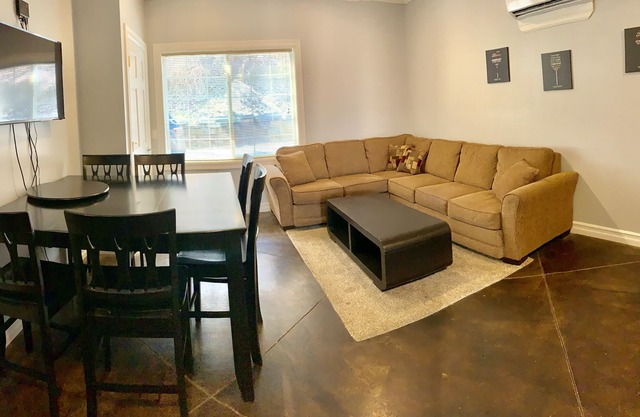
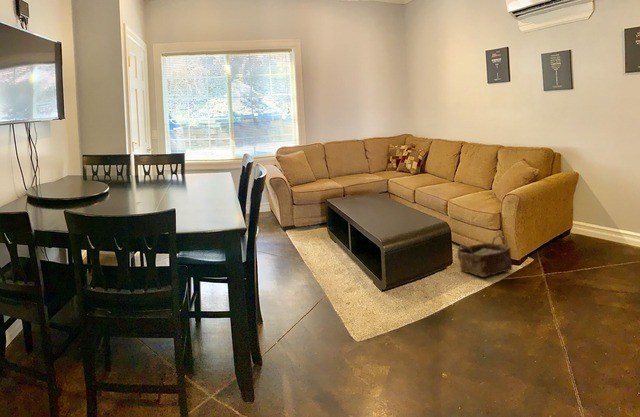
+ woven basket [456,234,513,278]
